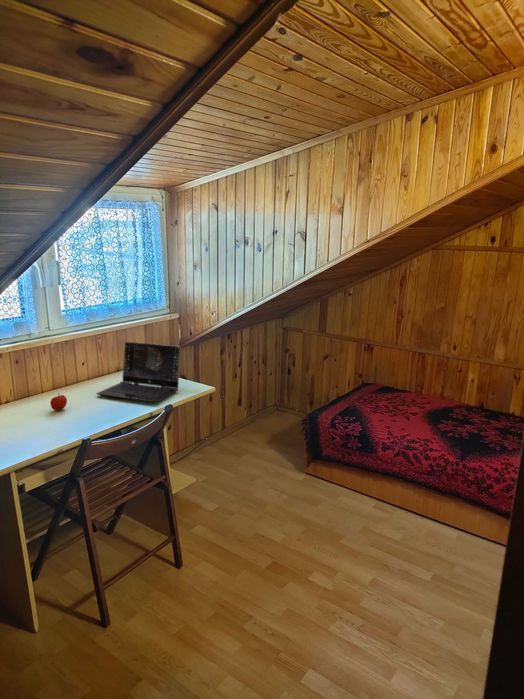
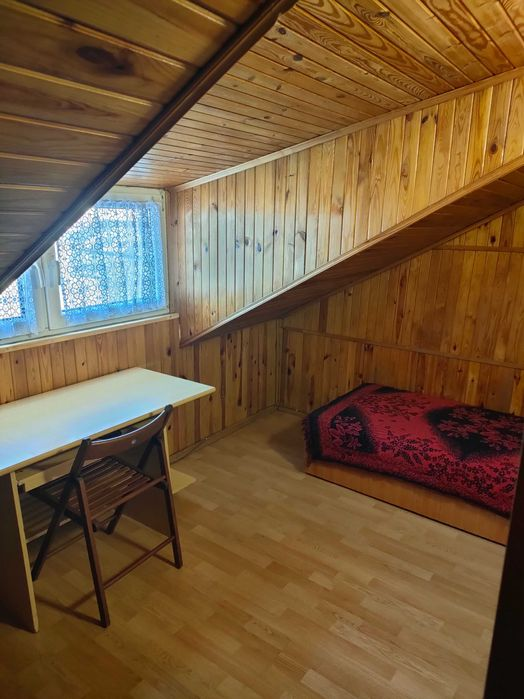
- laptop computer [95,340,182,403]
- apple [50,392,68,412]
